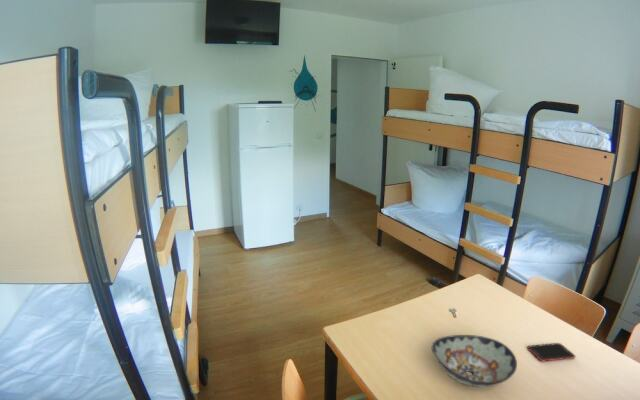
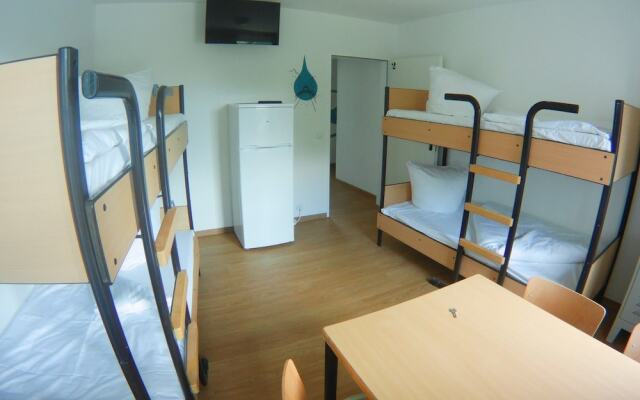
- cell phone [526,342,576,362]
- decorative bowl [431,334,518,388]
